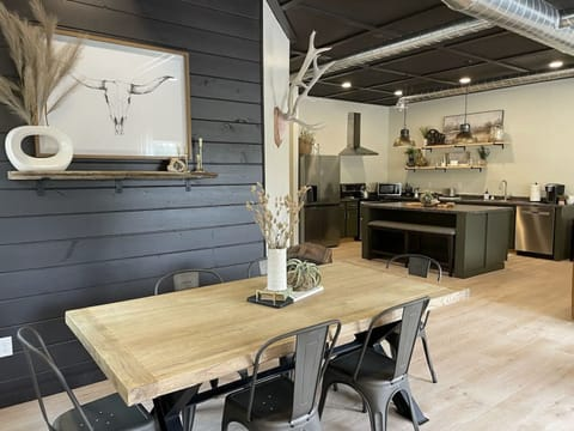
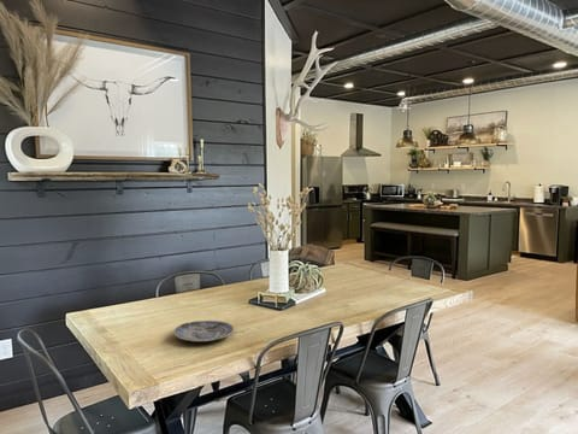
+ plate [172,319,235,342]
